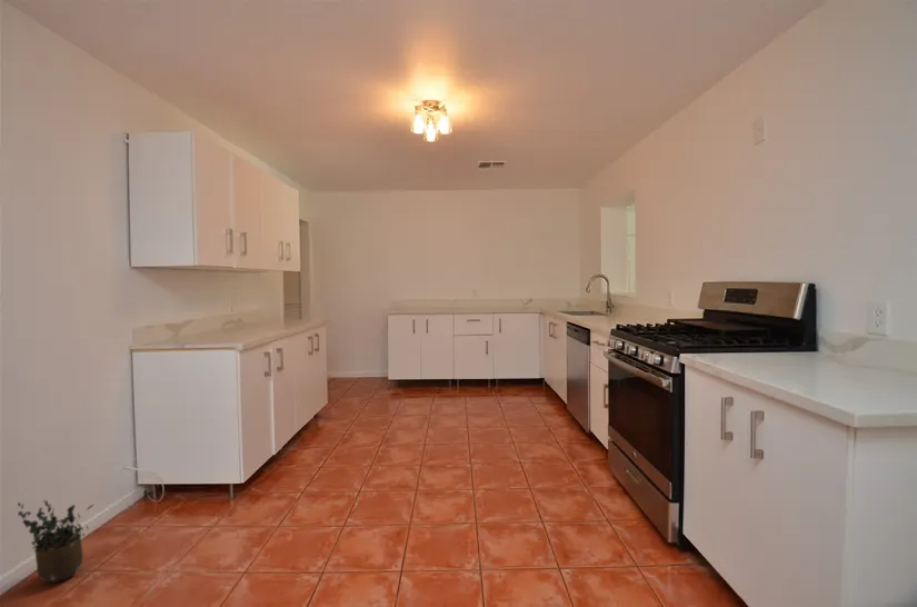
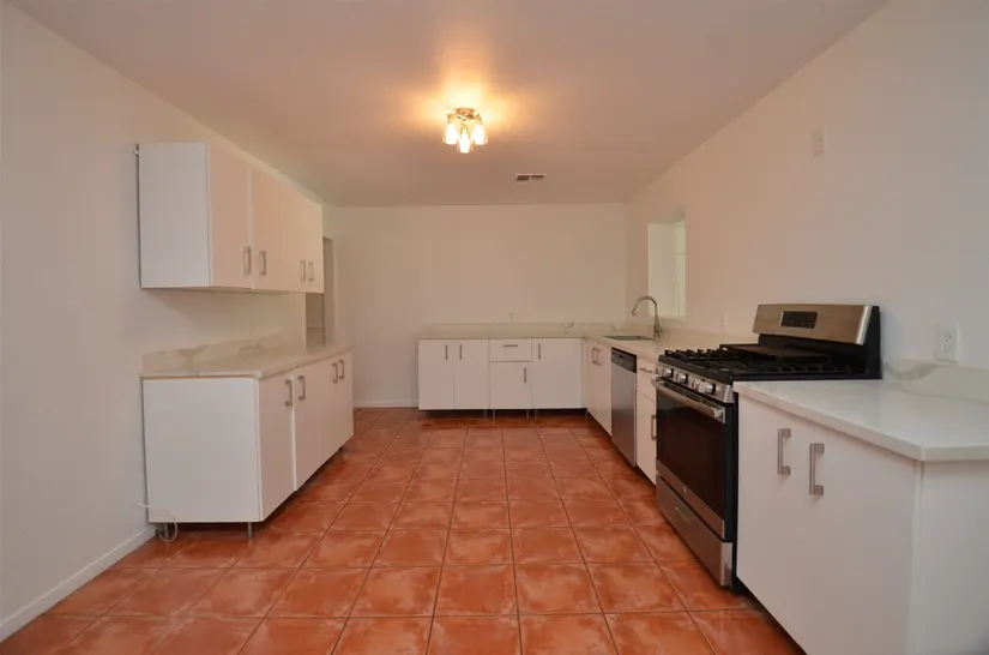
- potted plant [17,499,94,584]
